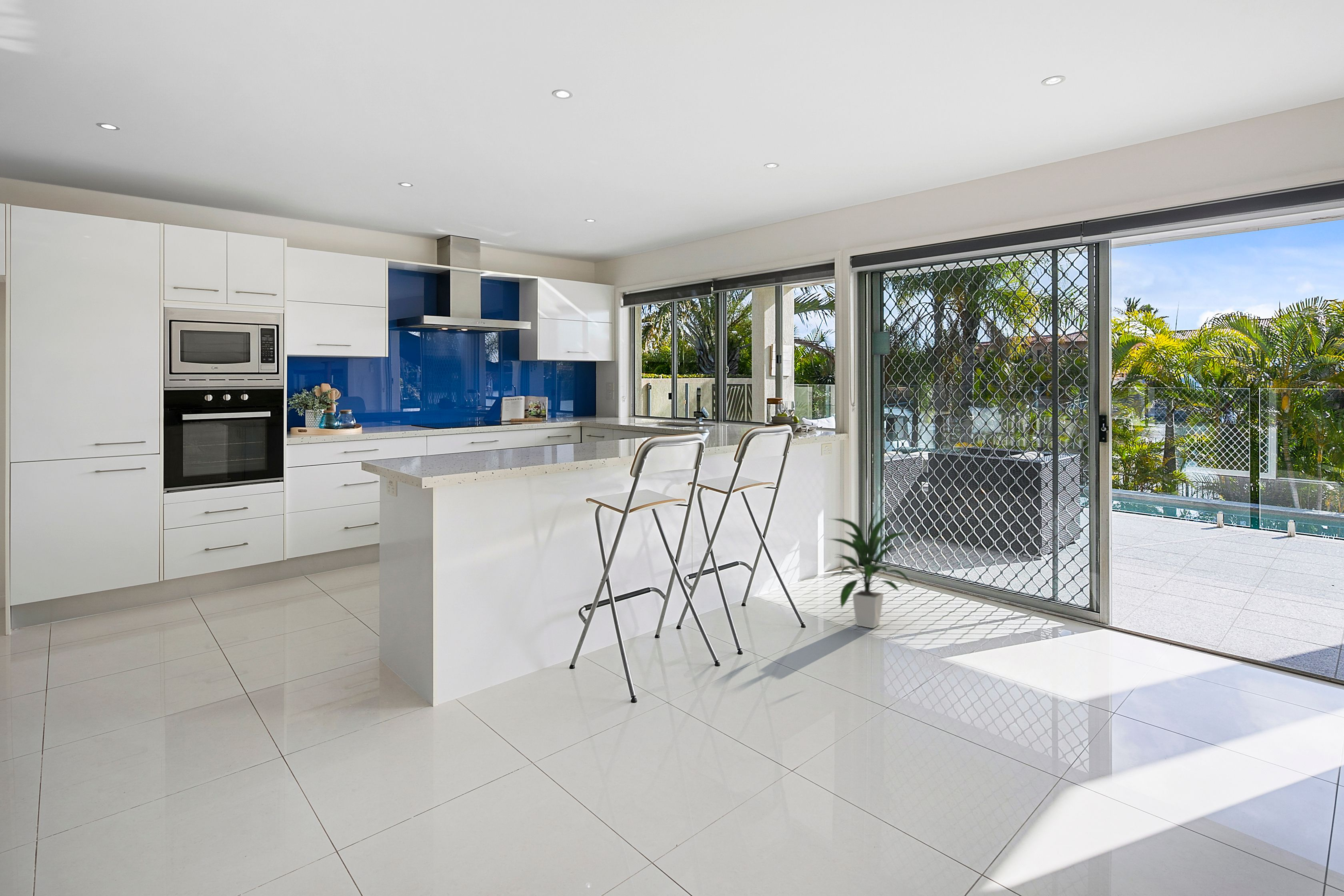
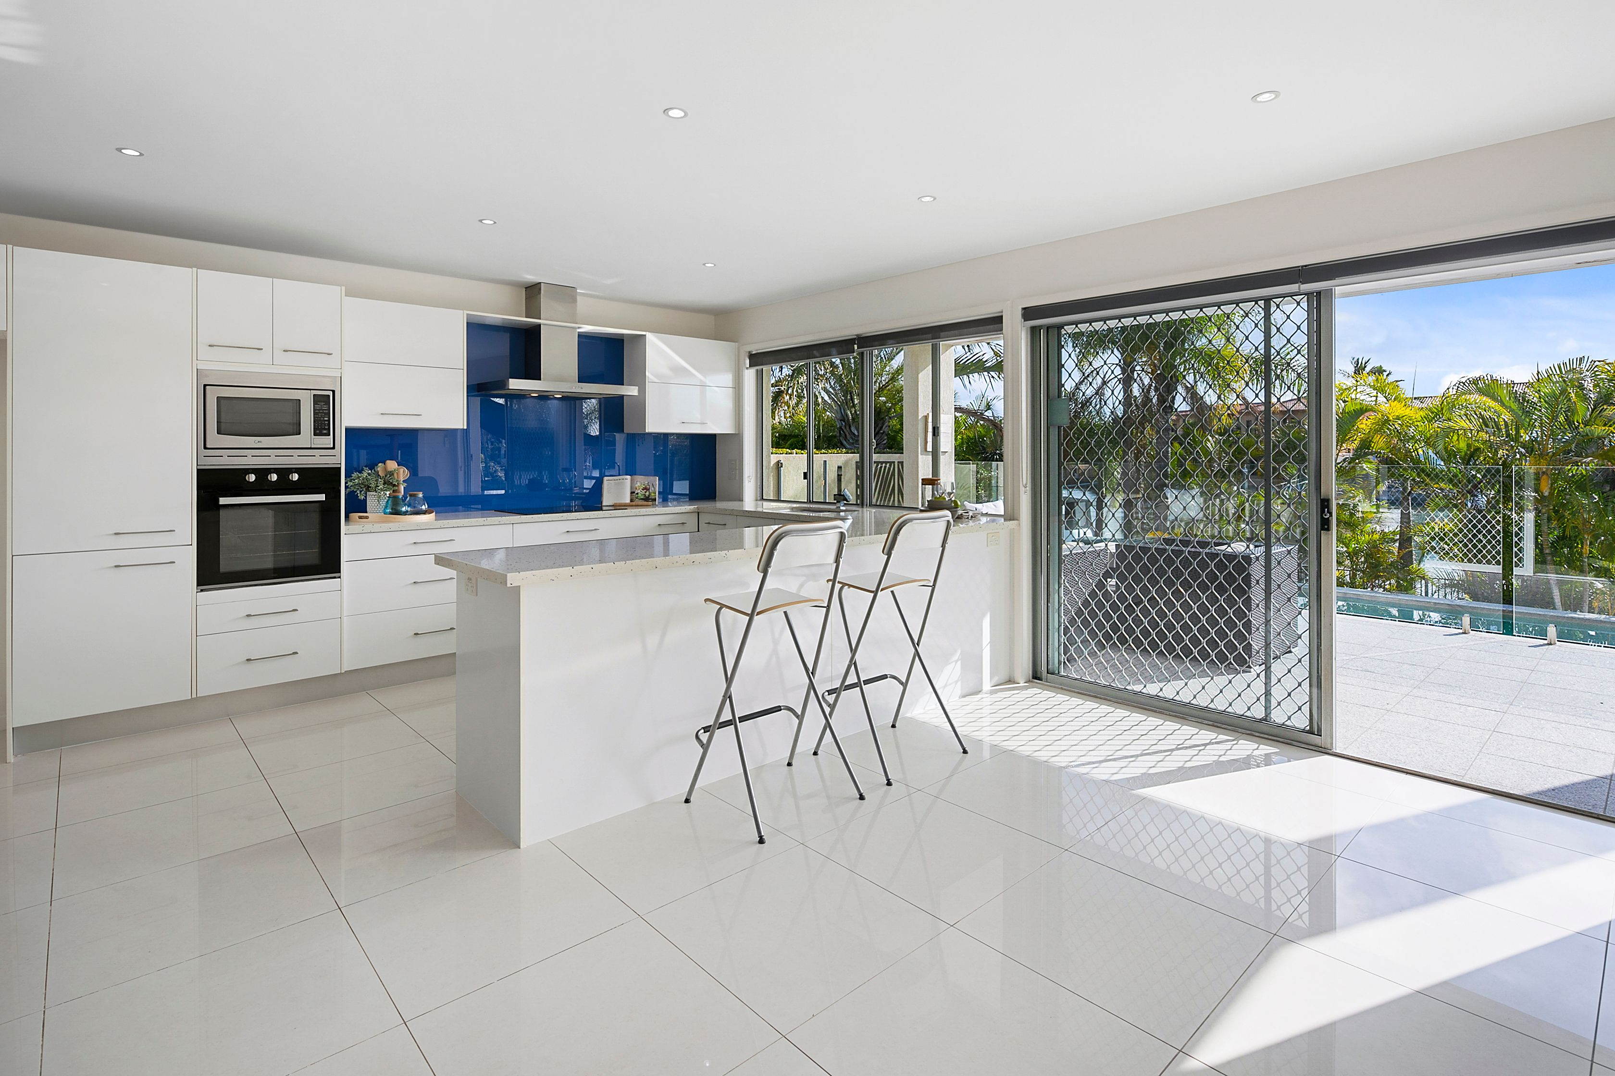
- indoor plant [823,508,915,628]
